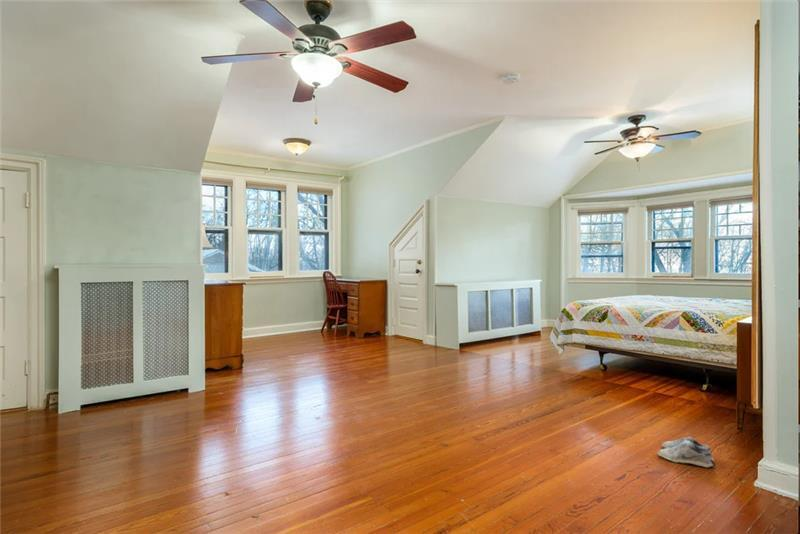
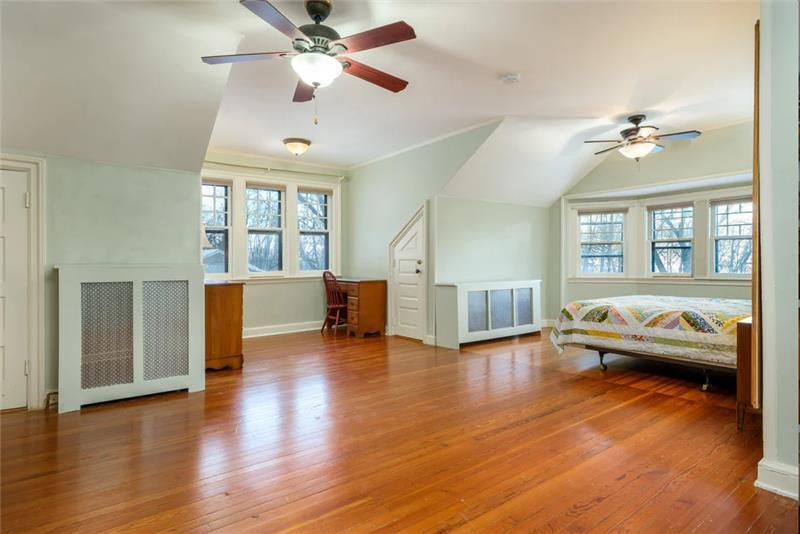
- shoe [657,436,715,468]
